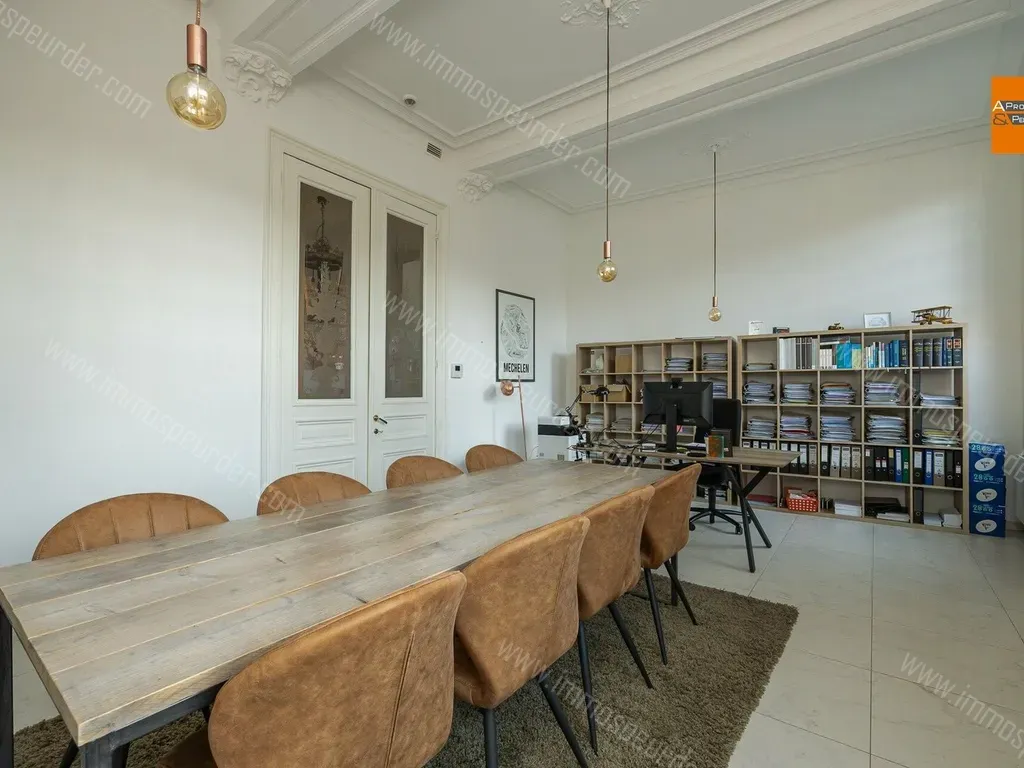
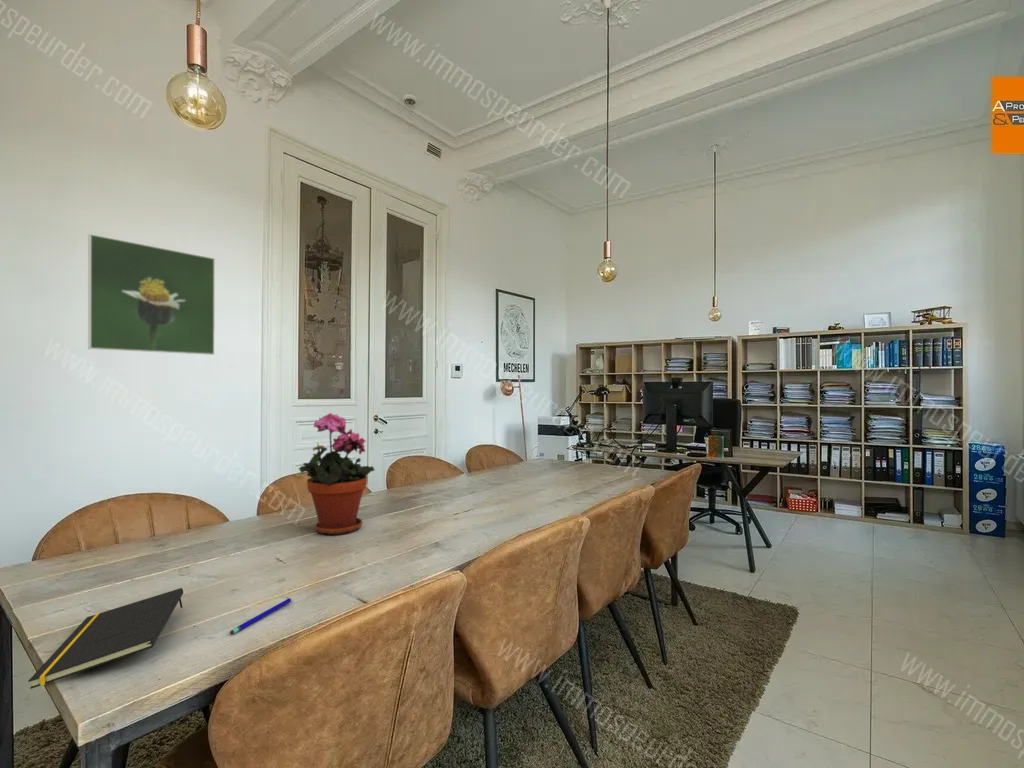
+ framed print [87,233,216,356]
+ potted plant [298,412,376,536]
+ pen [229,597,292,635]
+ notepad [27,587,184,690]
